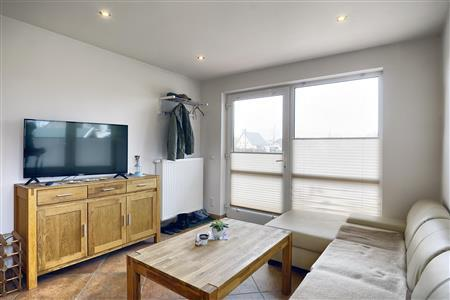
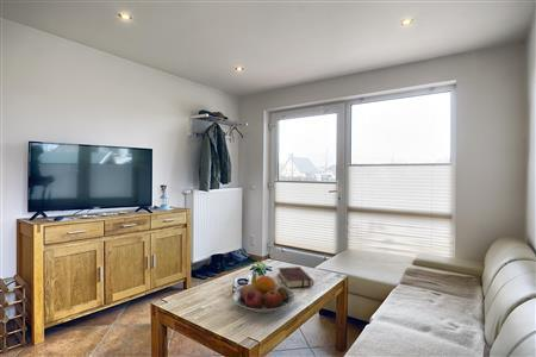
+ book [276,265,314,289]
+ fruit bowl [231,273,297,314]
